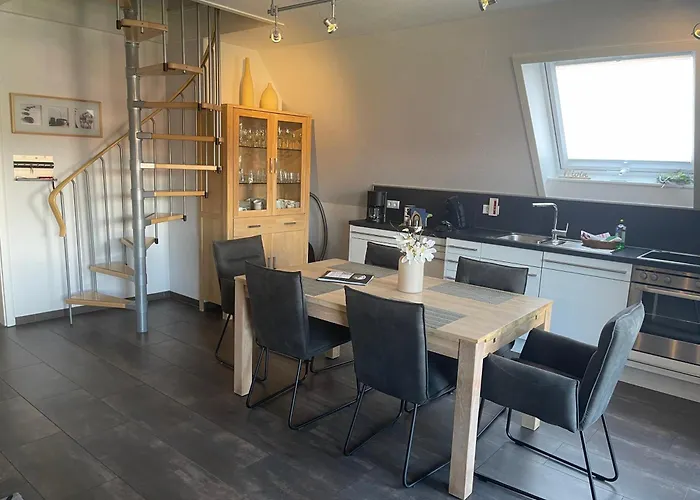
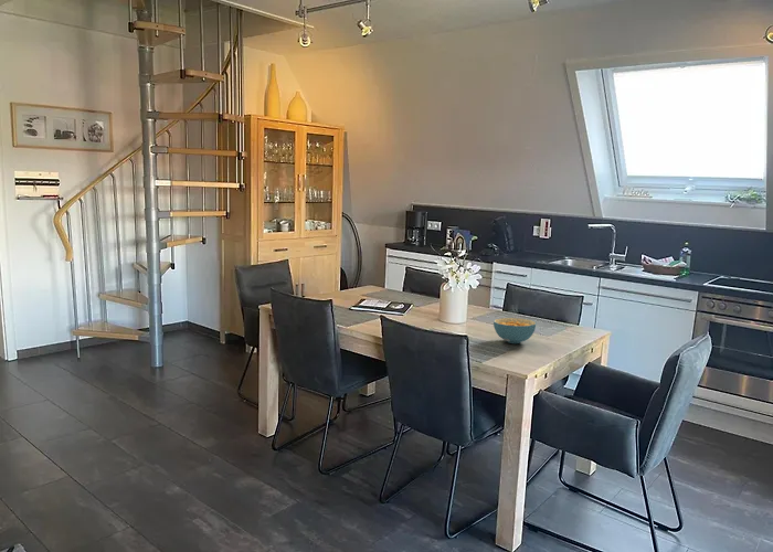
+ cereal bowl [493,317,537,344]
